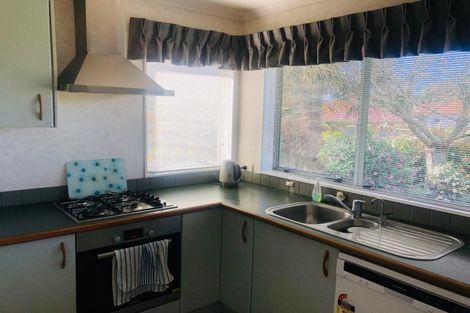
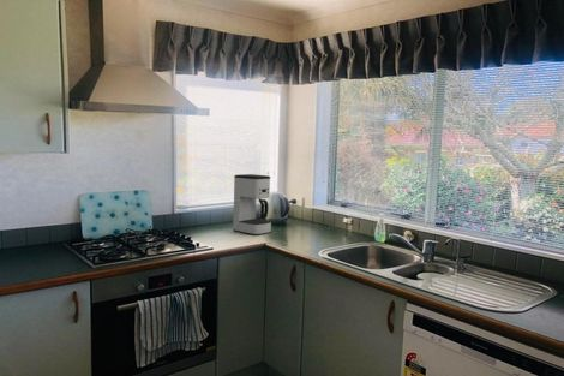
+ coffee maker [232,173,272,237]
